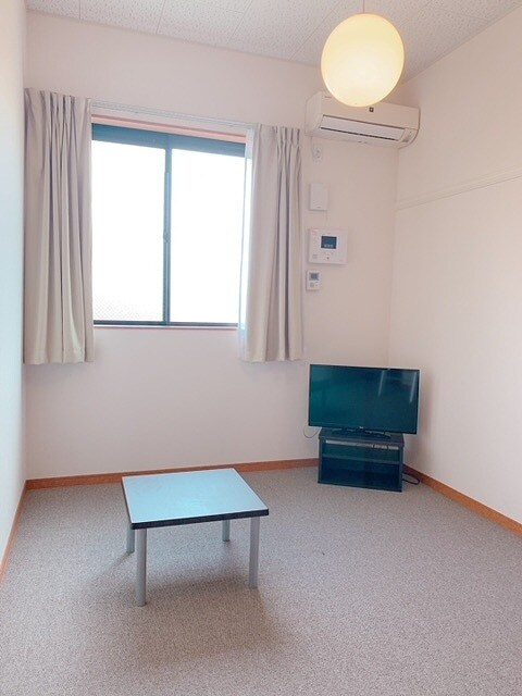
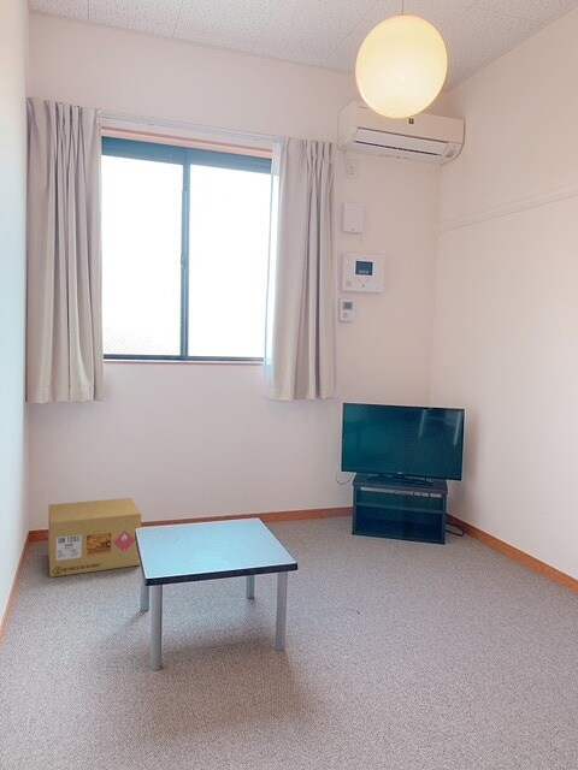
+ cardboard box [47,497,142,579]
